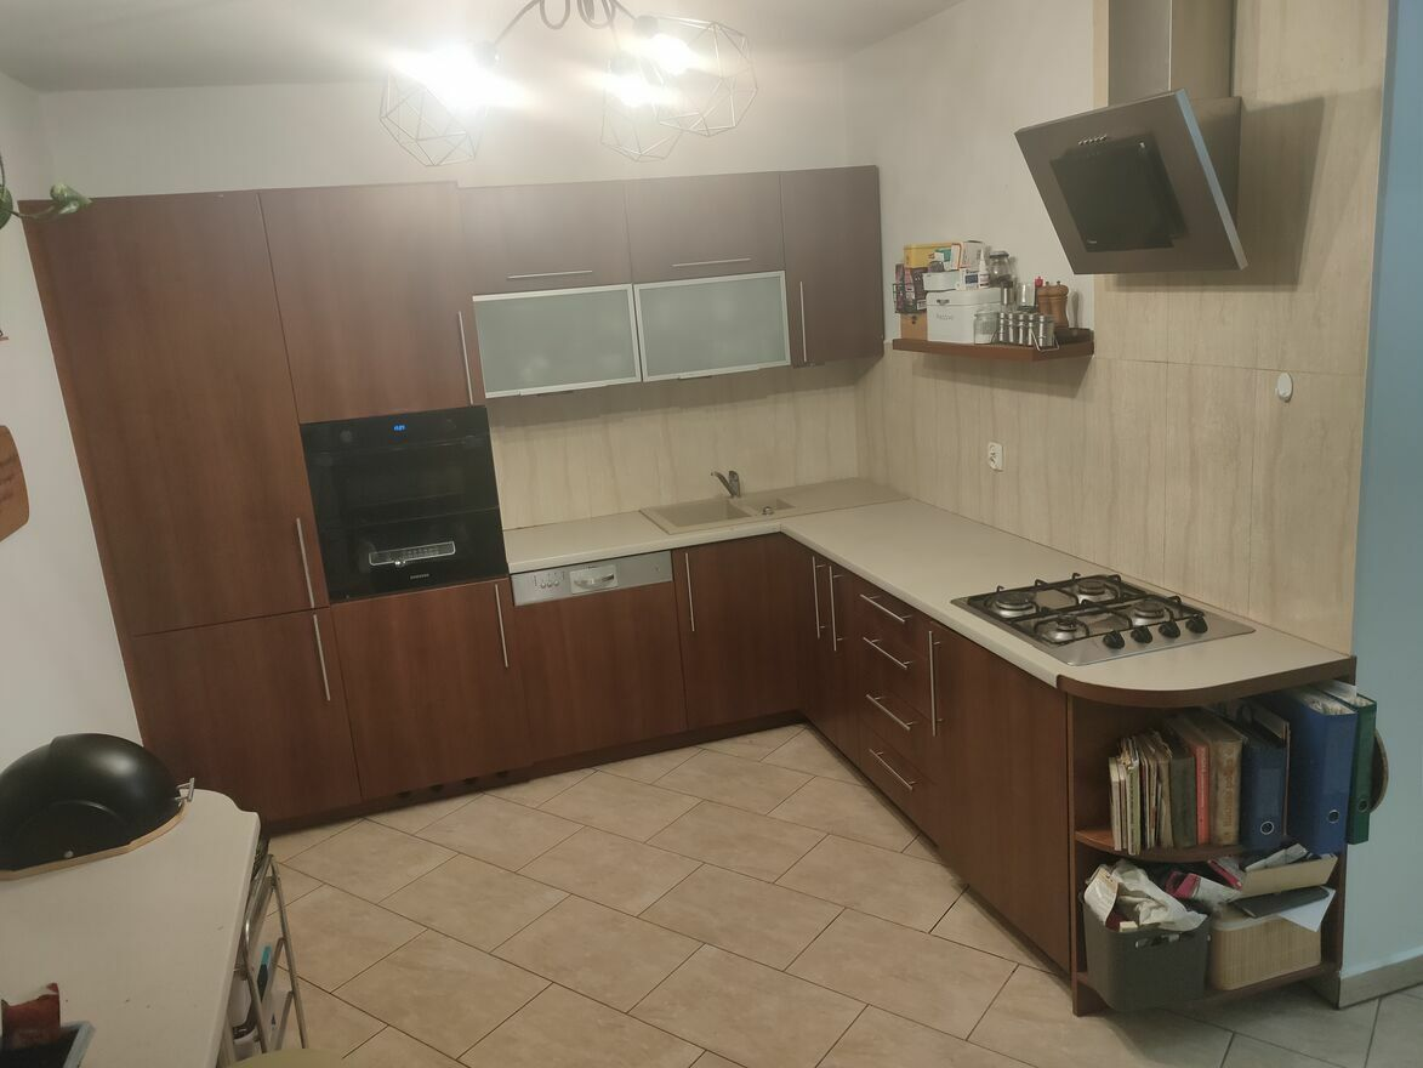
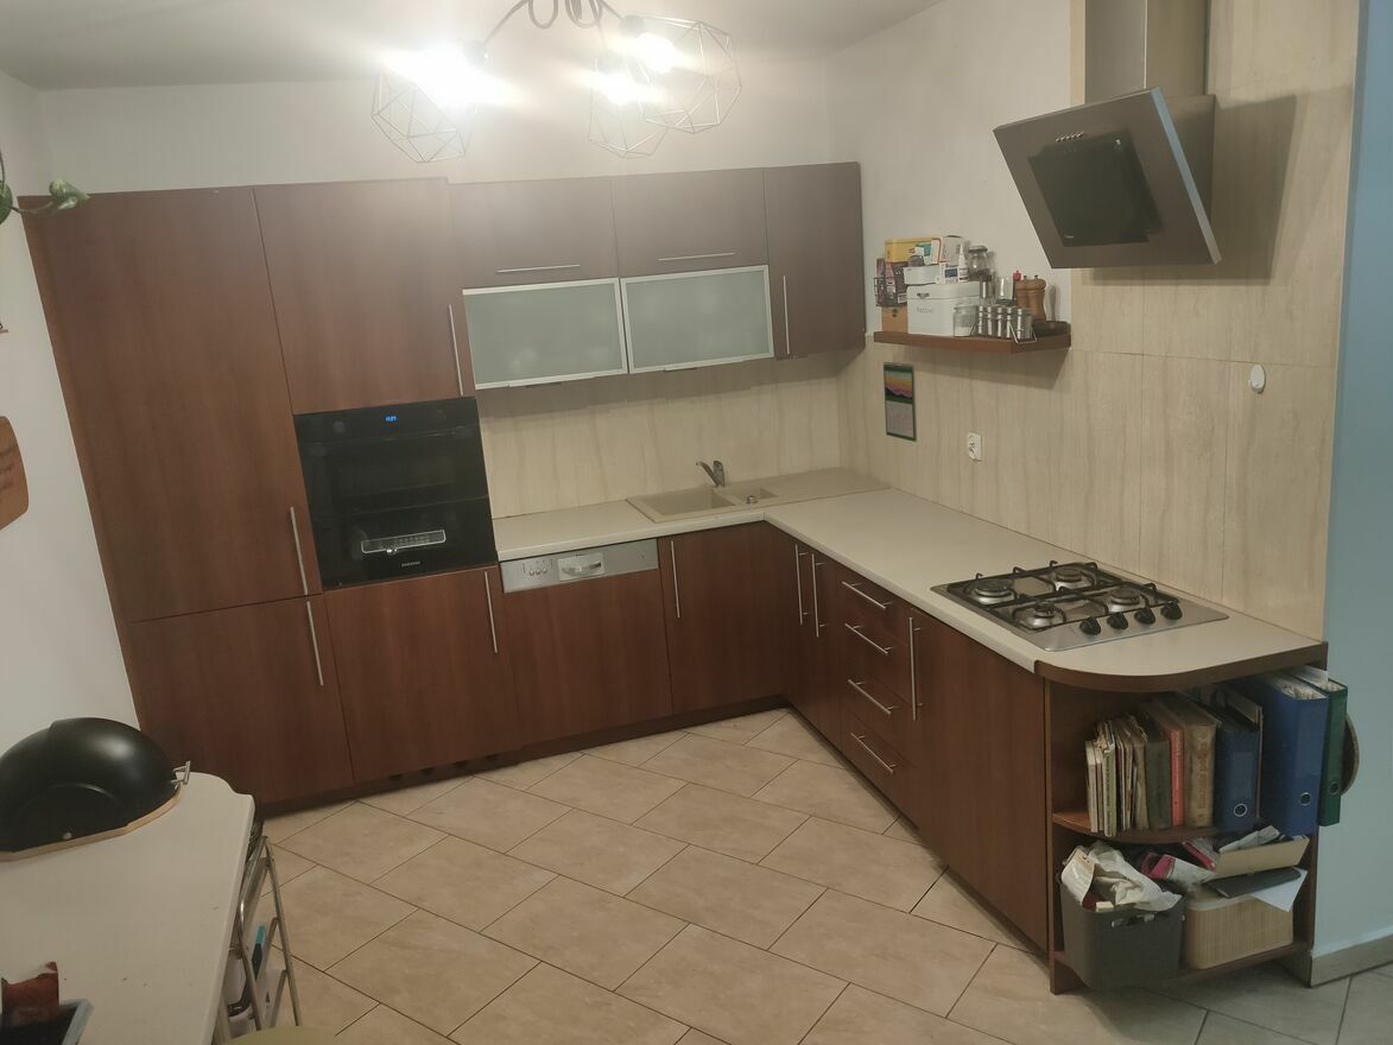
+ calendar [882,361,918,443]
